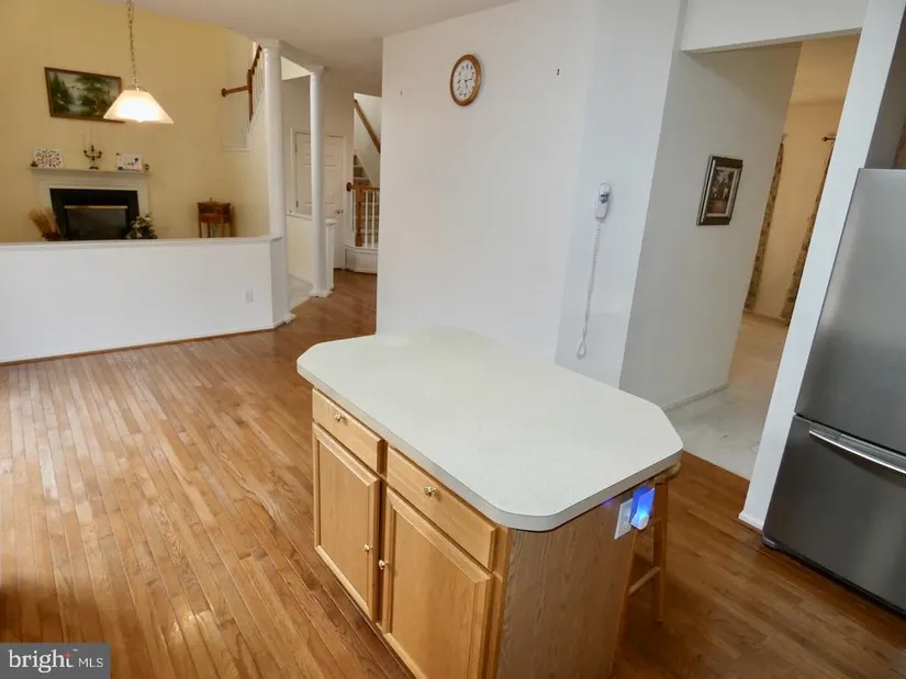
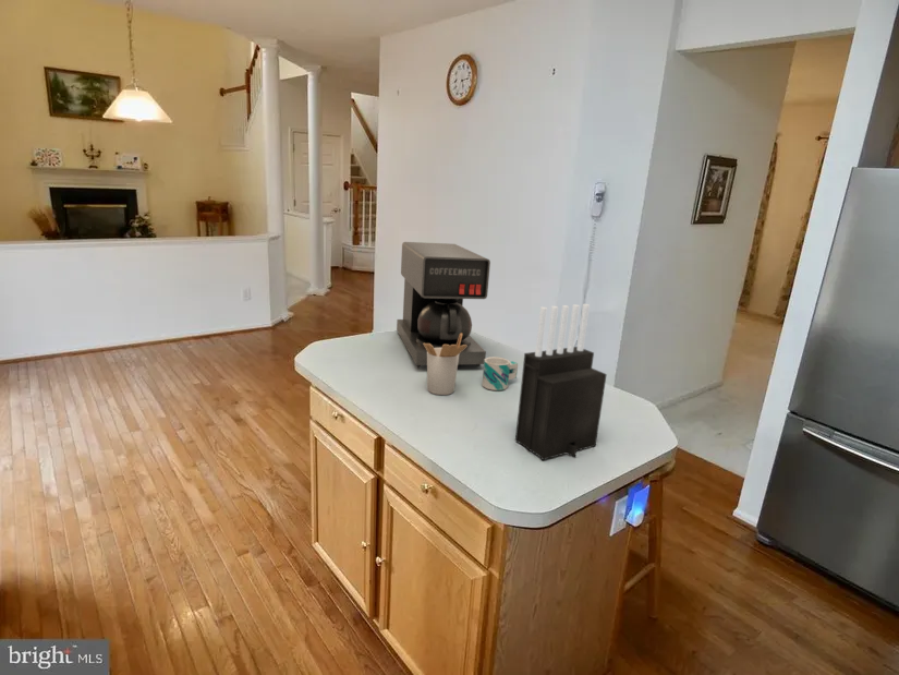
+ coffee maker [396,241,491,369]
+ utensil holder [423,334,467,396]
+ mug [482,355,519,391]
+ knife block [514,303,608,461]
